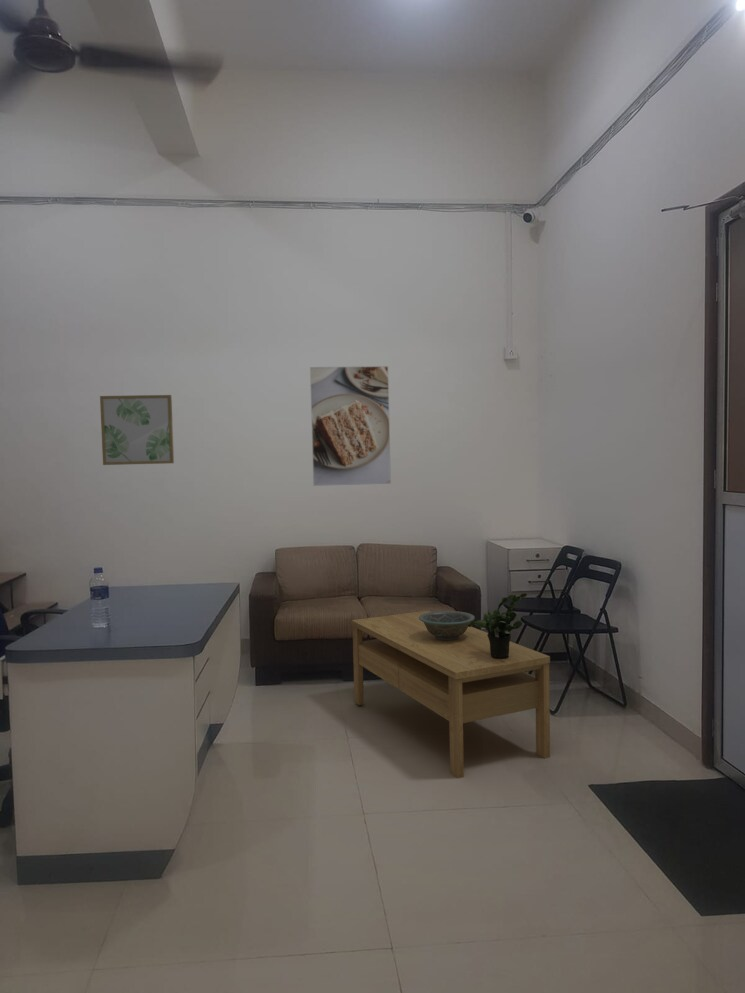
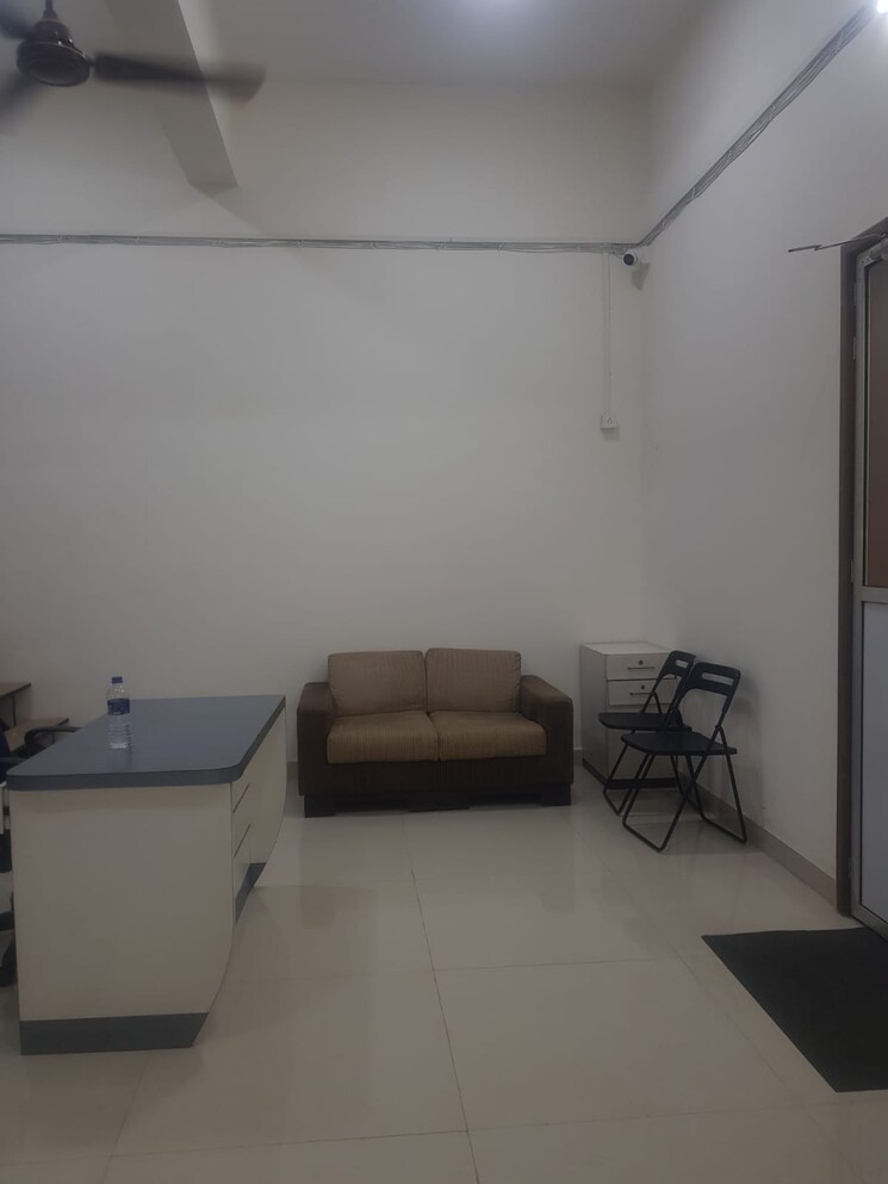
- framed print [309,365,392,487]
- wall art [99,394,175,466]
- decorative bowl [419,610,476,641]
- coffee table [351,609,551,779]
- potted plant [467,592,528,659]
